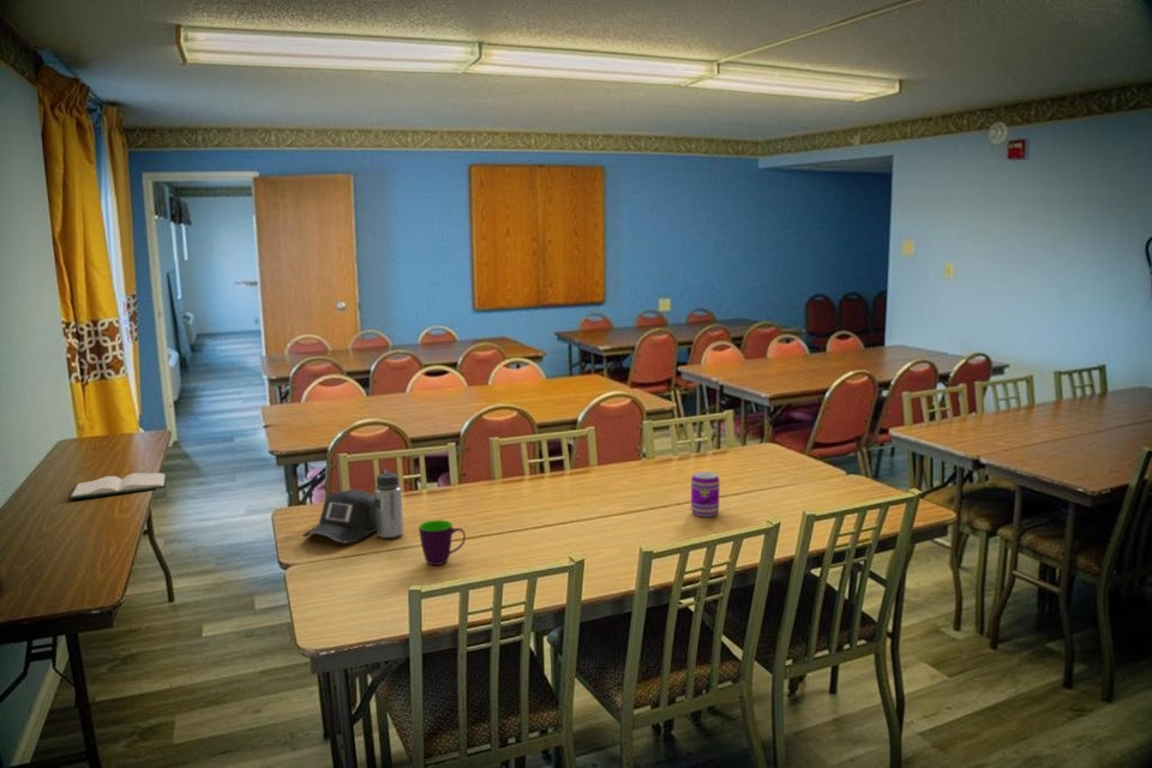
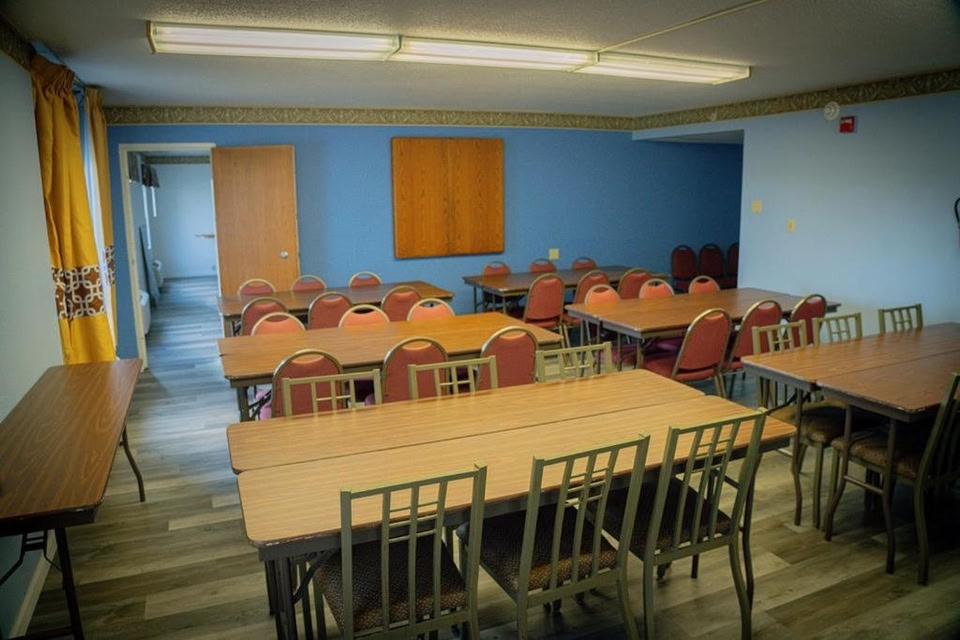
- hardback book [67,472,168,500]
- mug [418,518,467,566]
- water bottle [301,468,404,544]
- beverage can [690,470,720,517]
